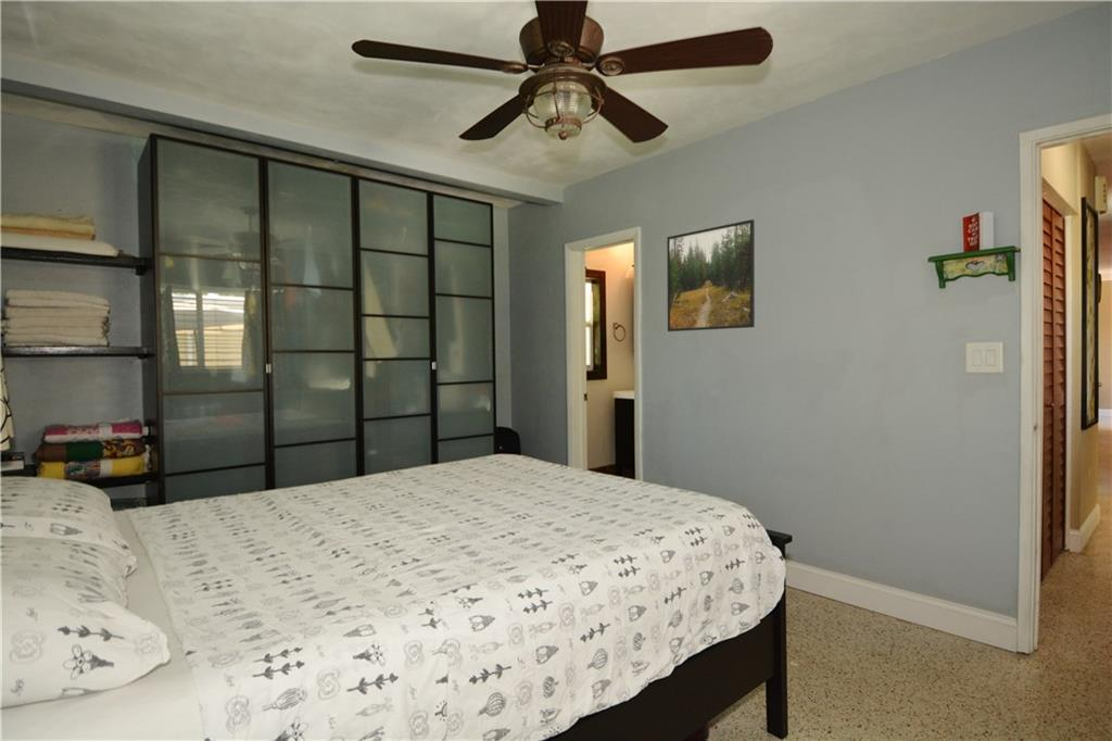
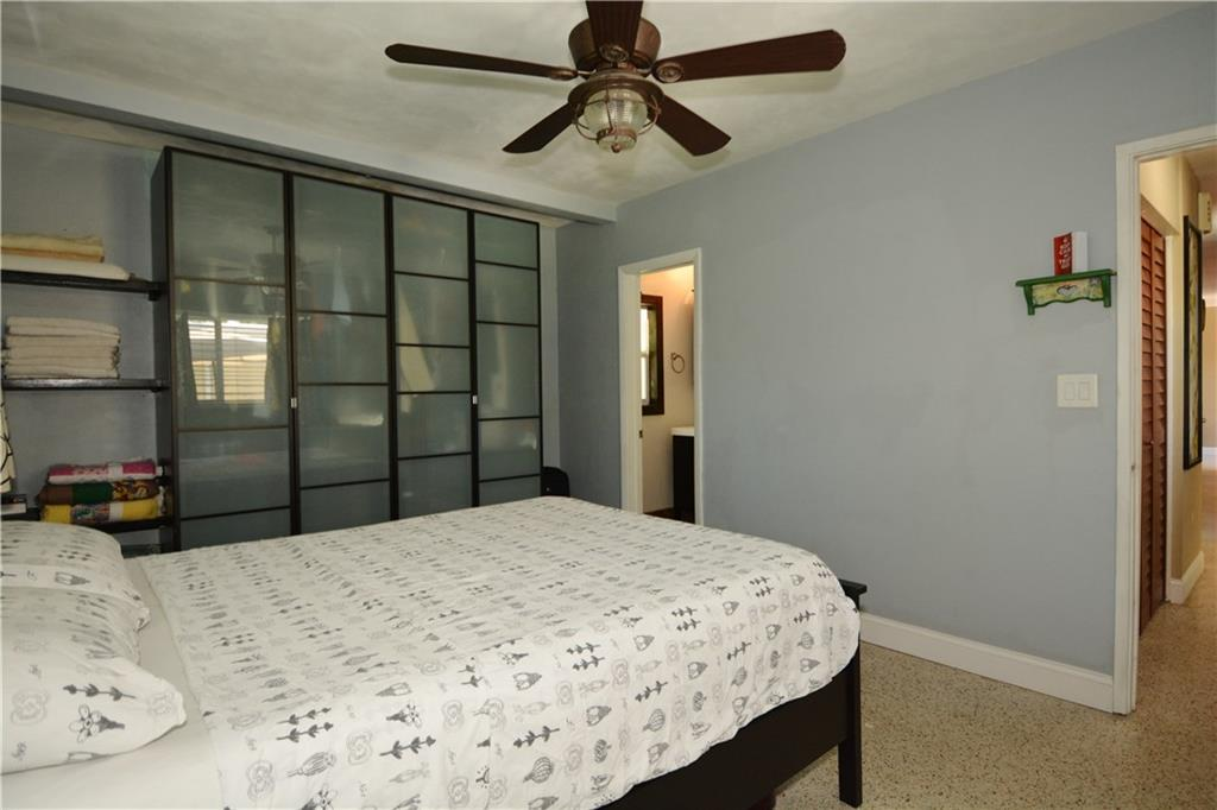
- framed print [666,218,756,332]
